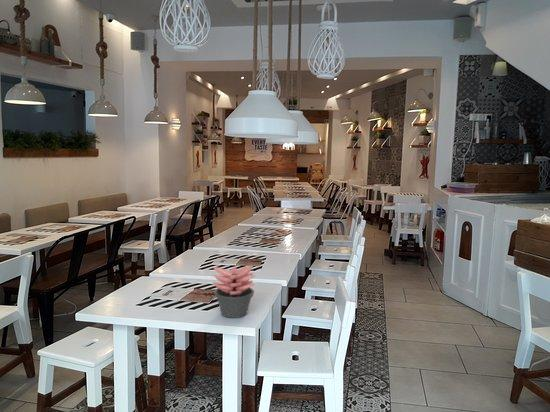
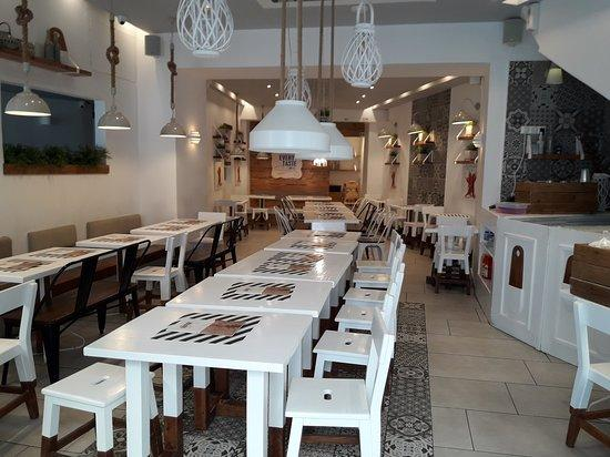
- succulent plant [212,265,256,319]
